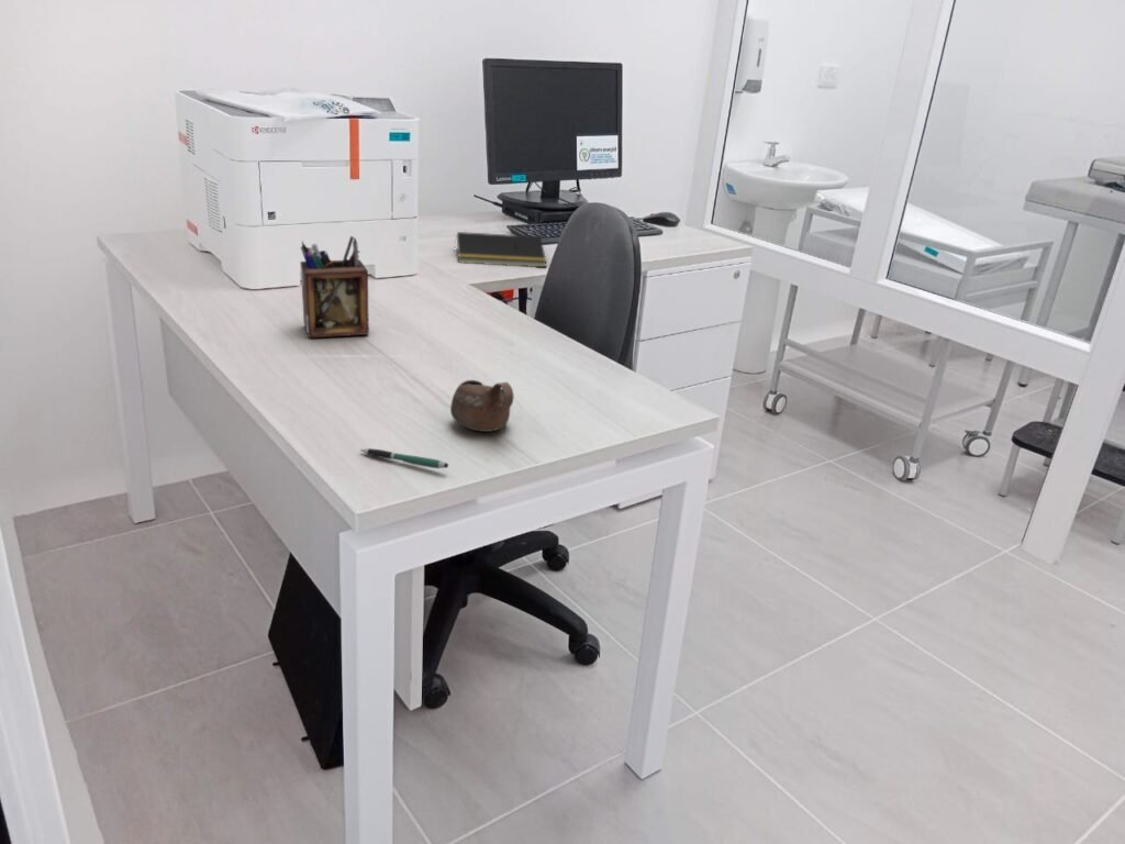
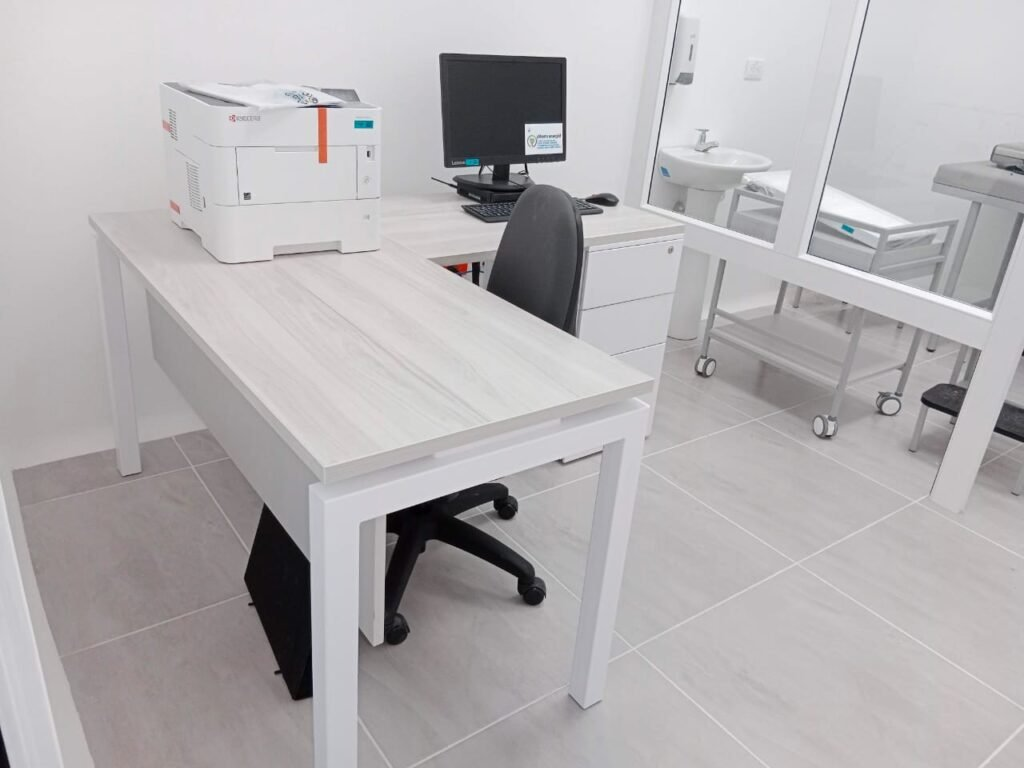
- desk organizer [299,235,370,340]
- cup [449,379,515,433]
- pen [359,447,449,469]
- notepad [454,231,548,268]
